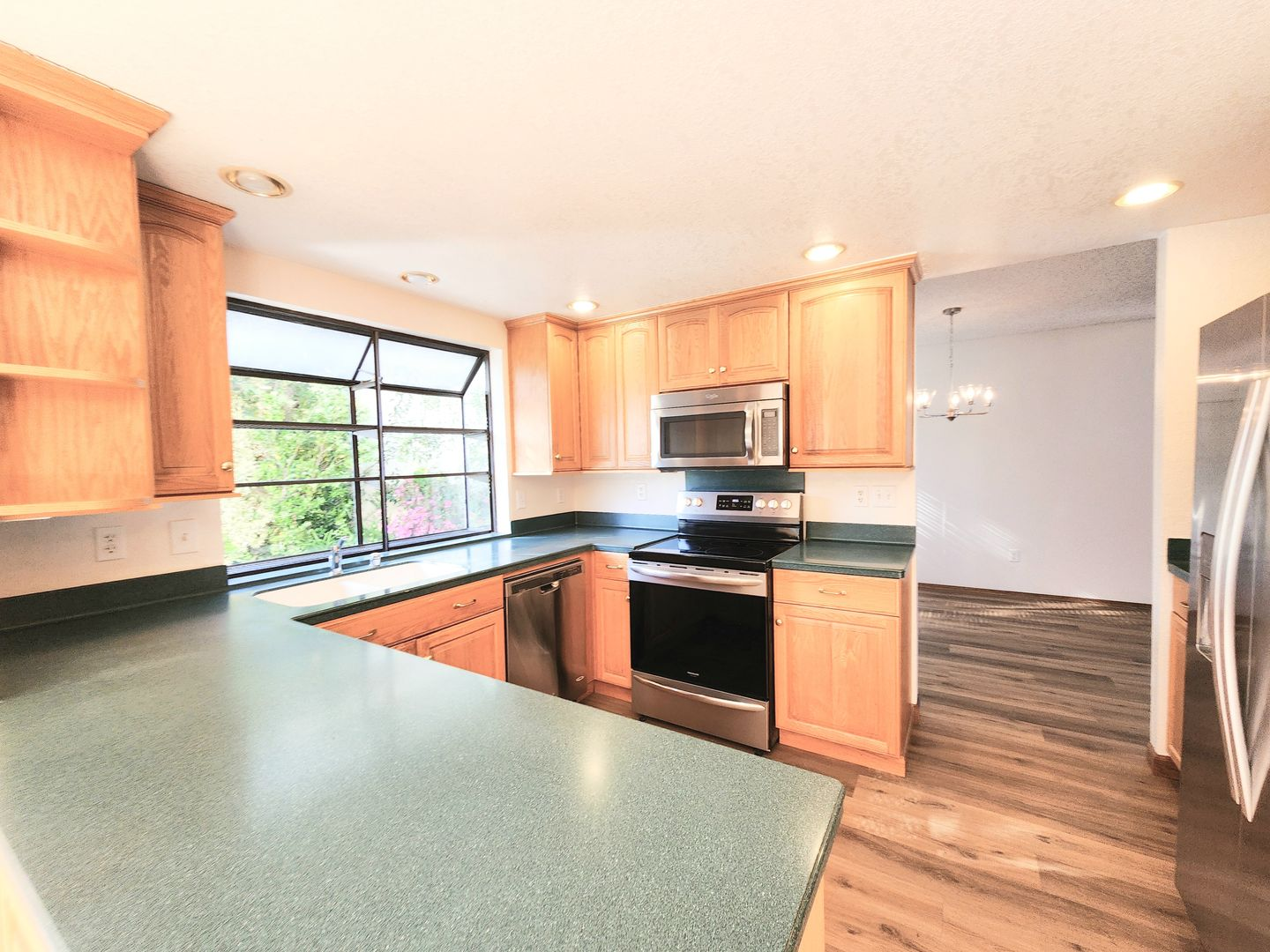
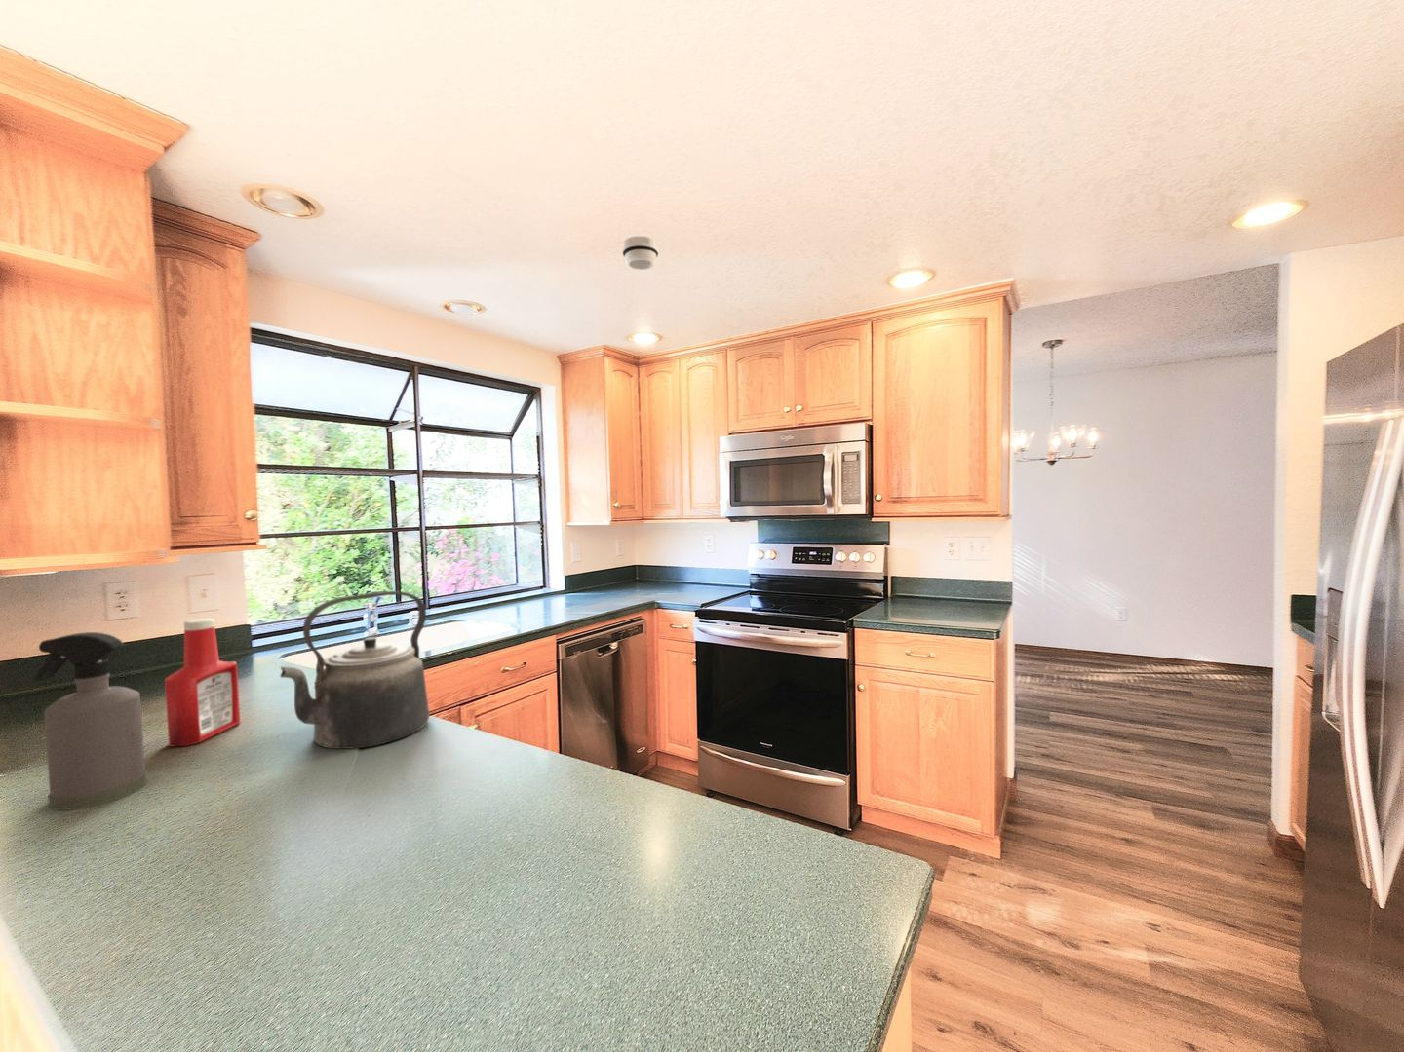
+ soap bottle [164,618,241,748]
+ kettle [279,590,430,750]
+ spray bottle [32,631,149,811]
+ smoke detector [621,235,659,271]
